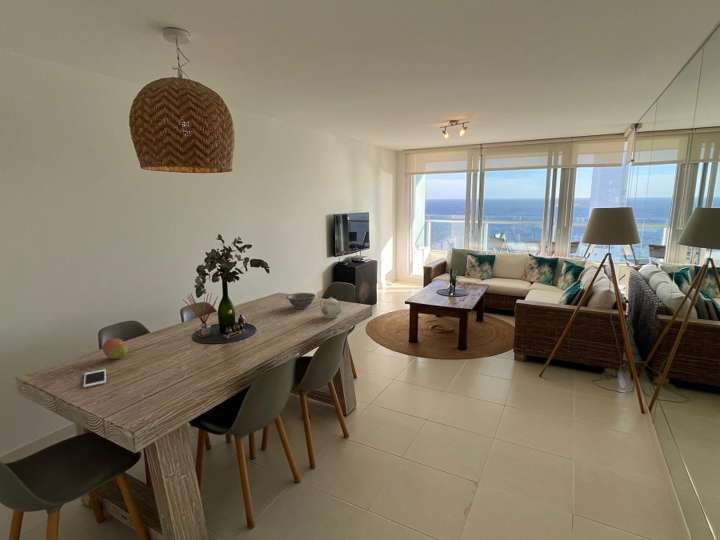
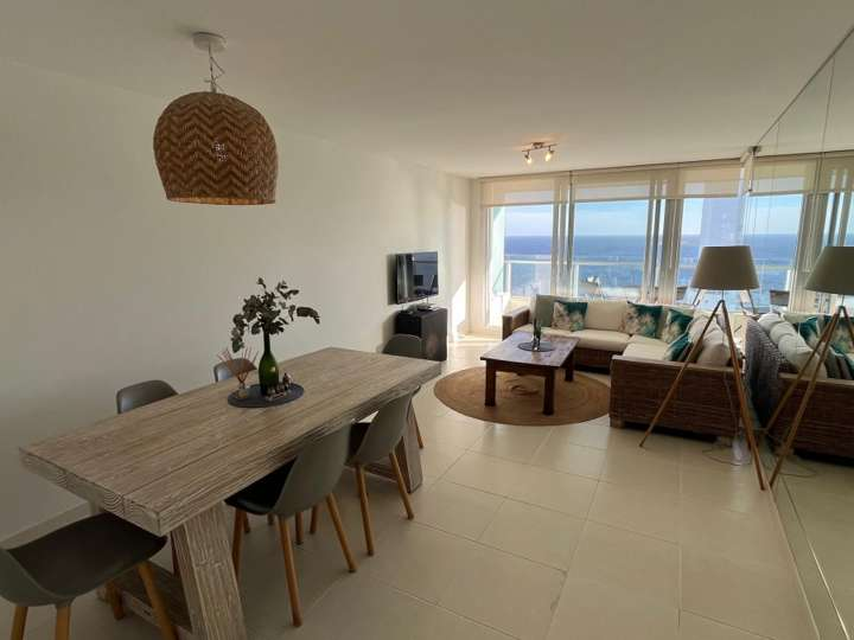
- decorative bowl [285,292,317,310]
- teapot [318,296,343,319]
- fruit [102,337,128,360]
- cell phone [83,368,107,388]
